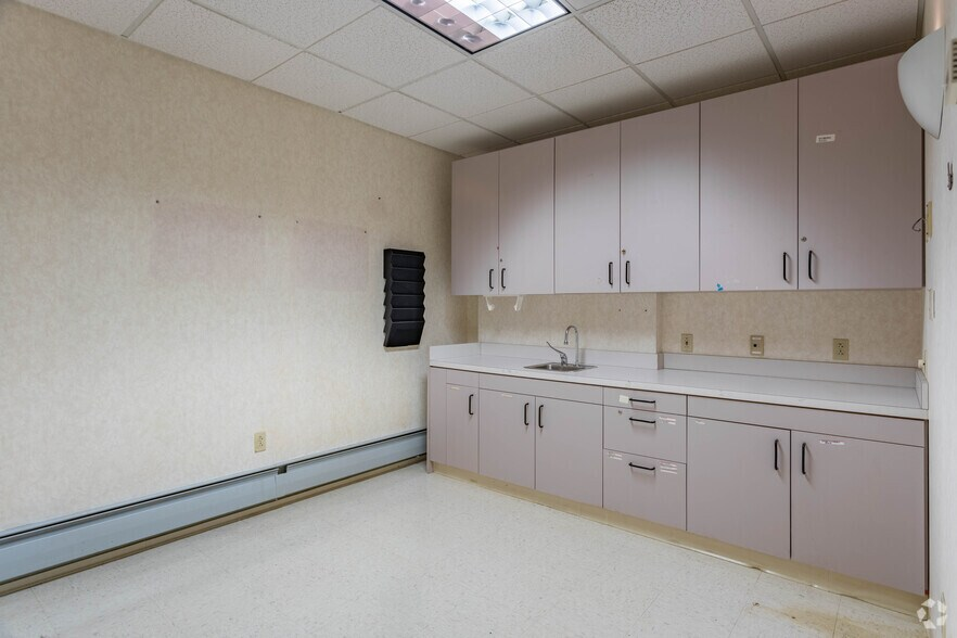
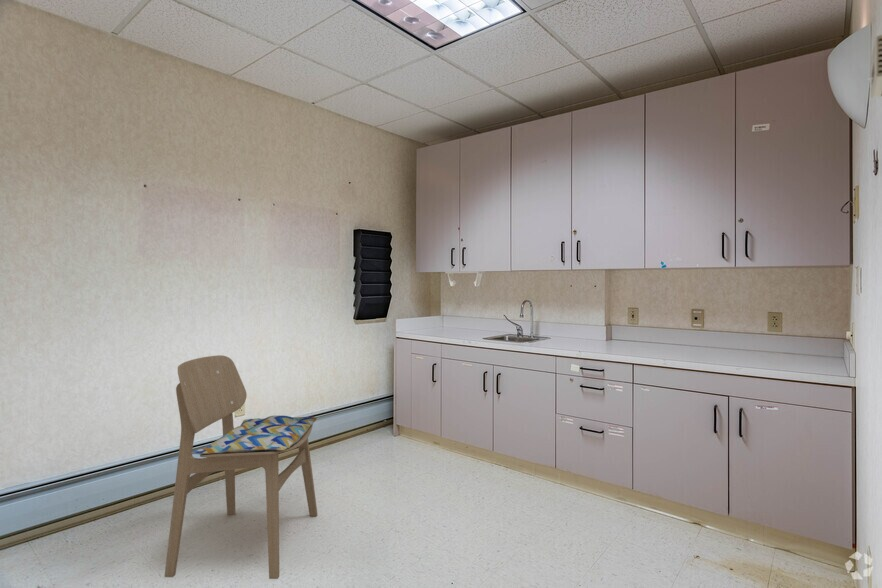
+ dining chair [164,354,318,580]
